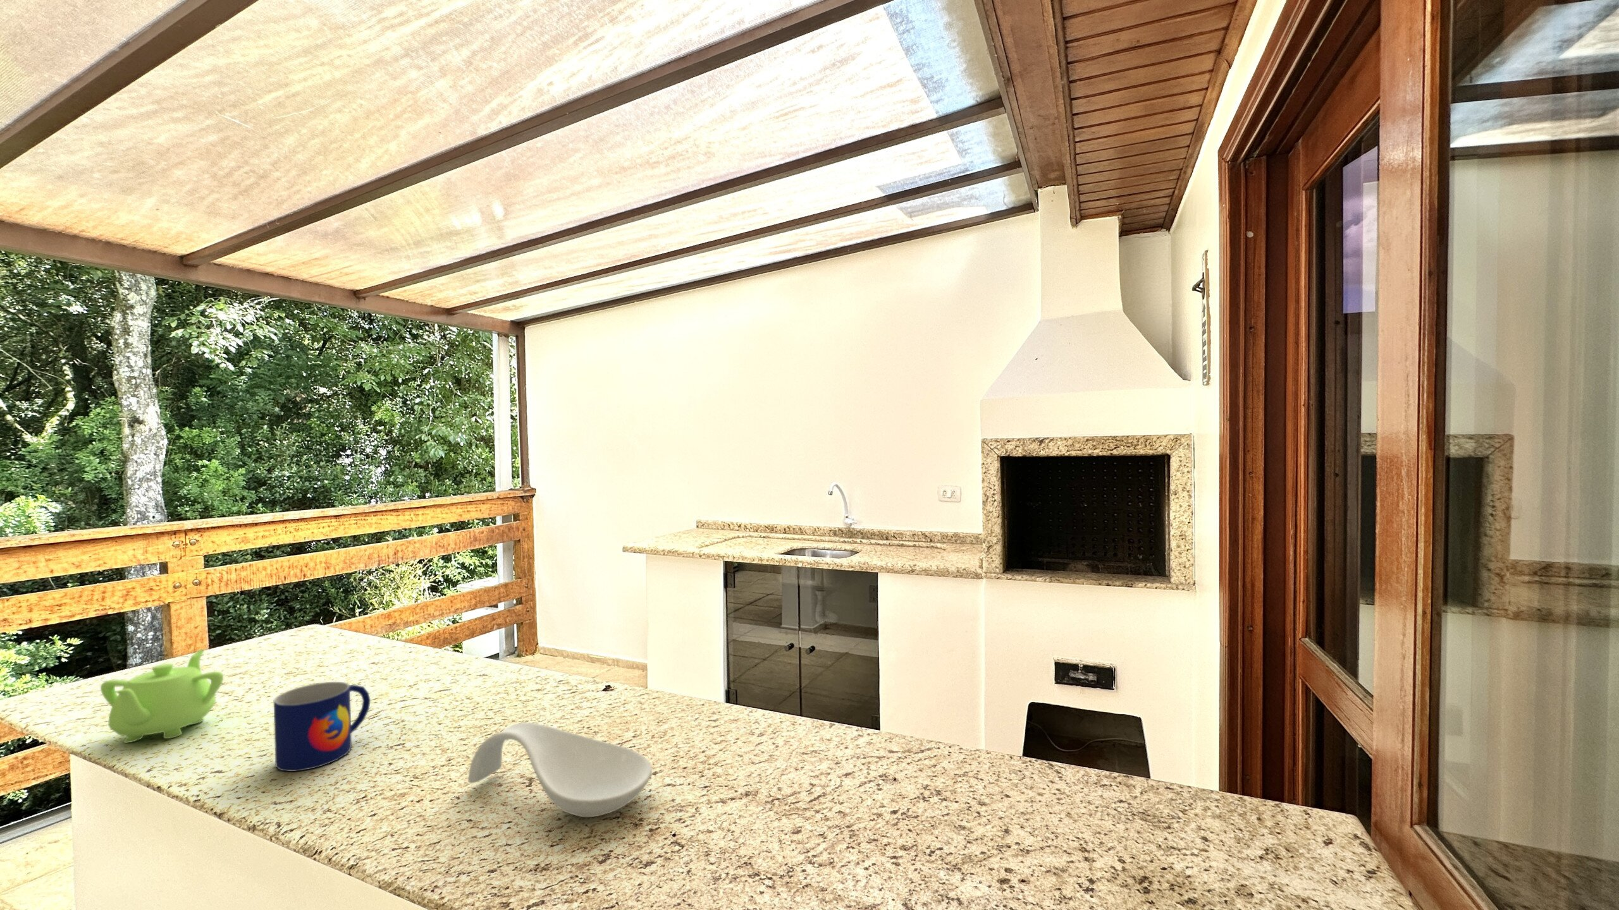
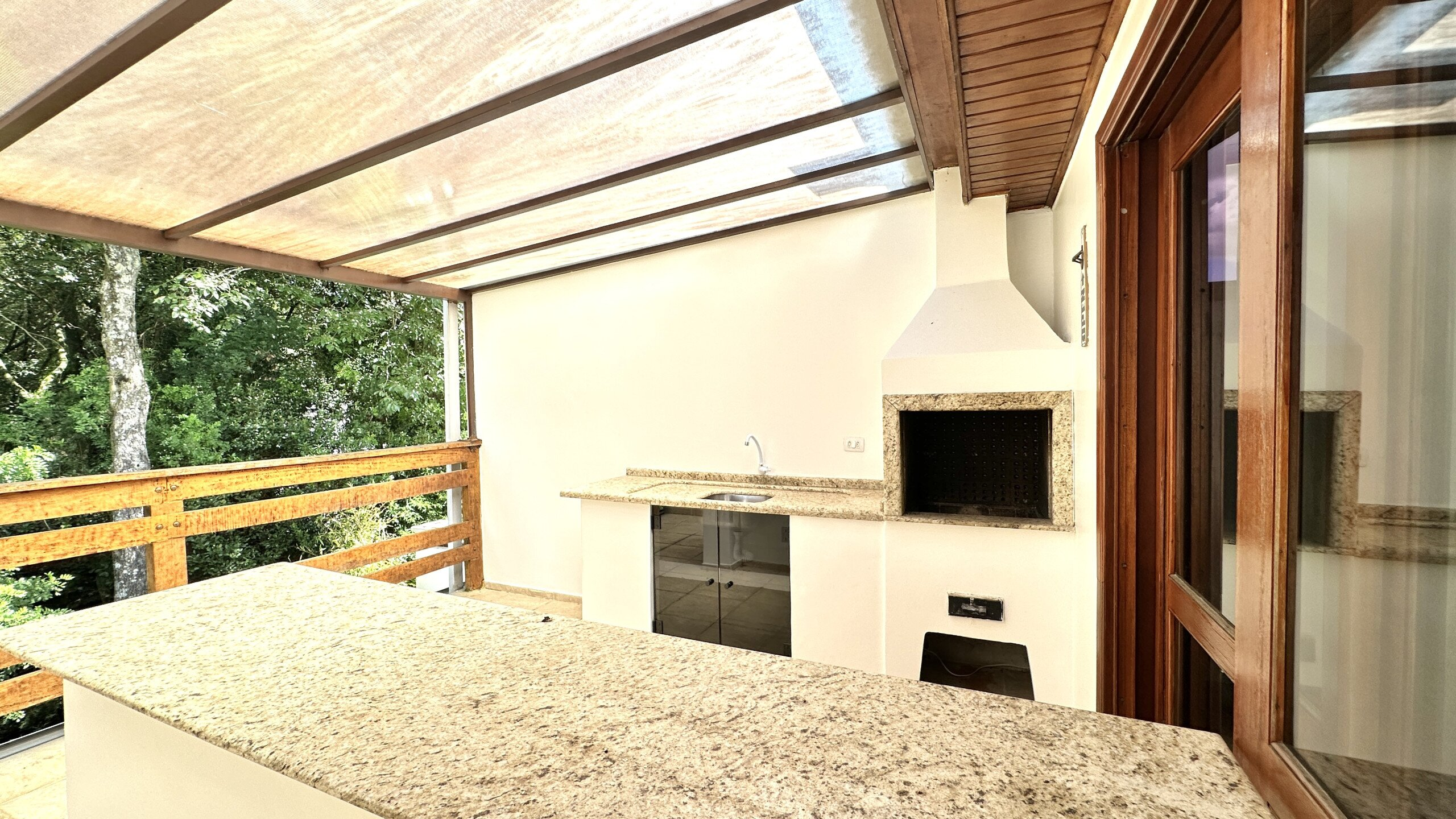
- mug [274,681,371,772]
- teapot [100,649,224,743]
- spoon rest [467,722,653,818]
